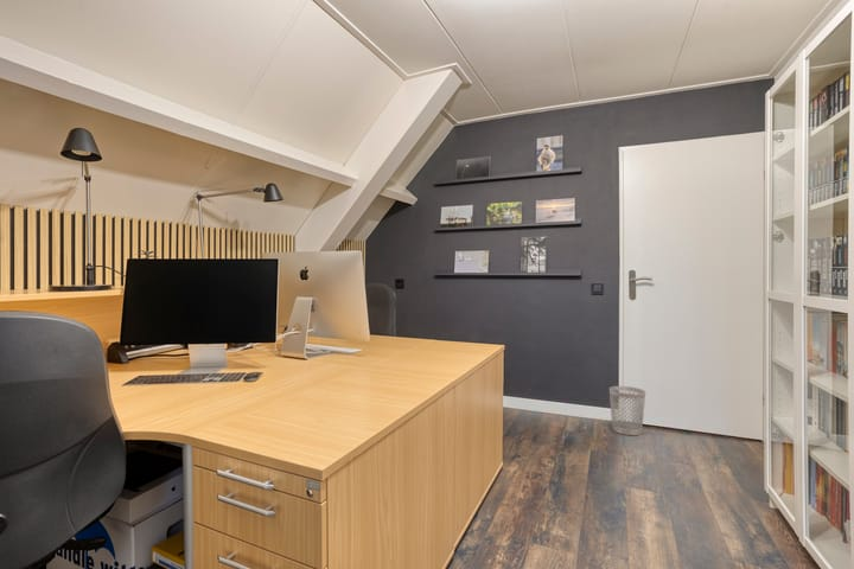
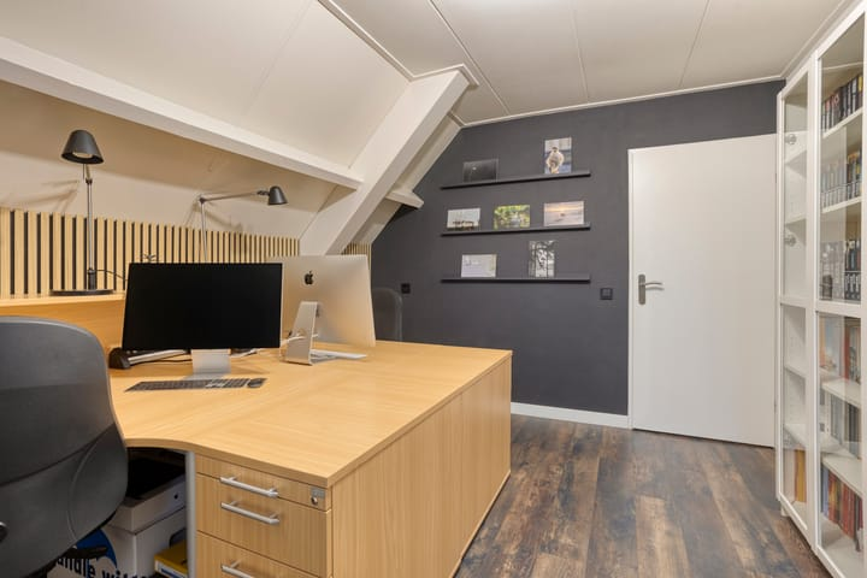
- wastebasket [608,385,646,436]
